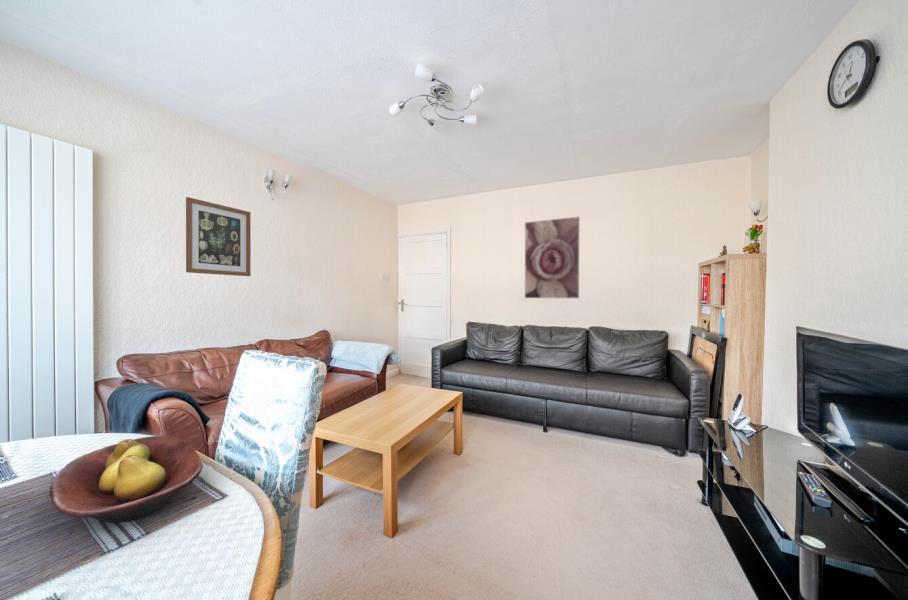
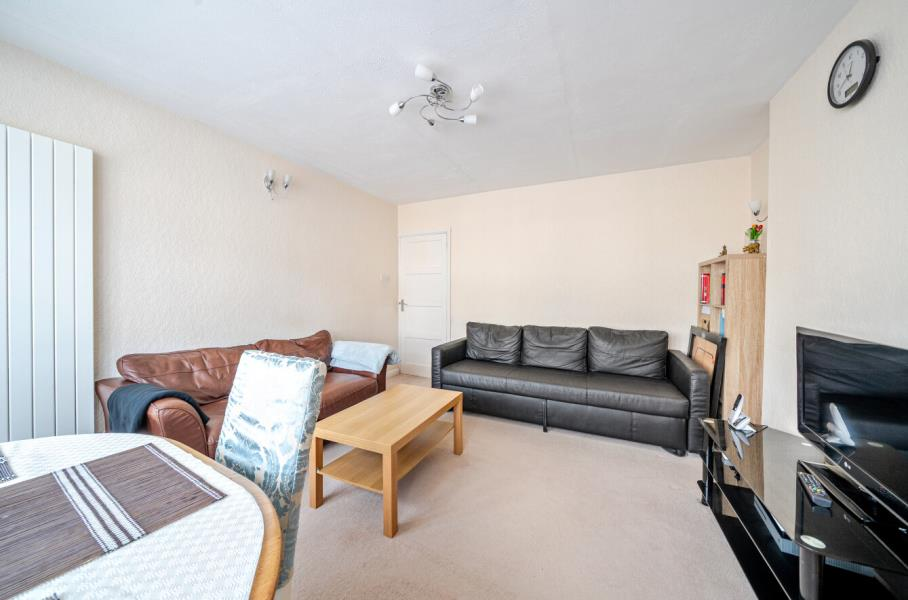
- wall art [185,196,252,277]
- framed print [524,216,581,299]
- fruit bowl [49,435,204,524]
